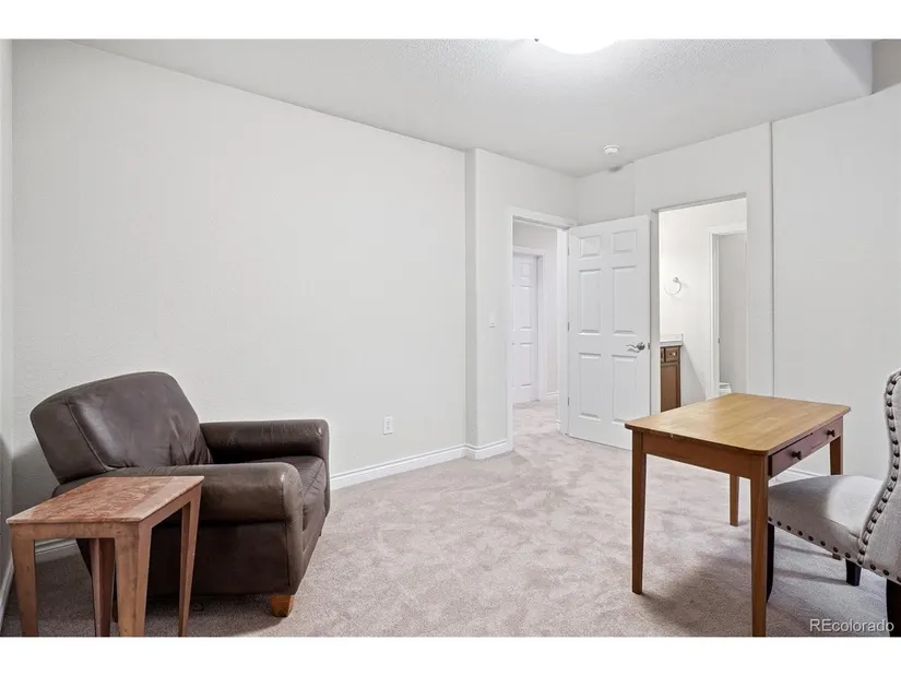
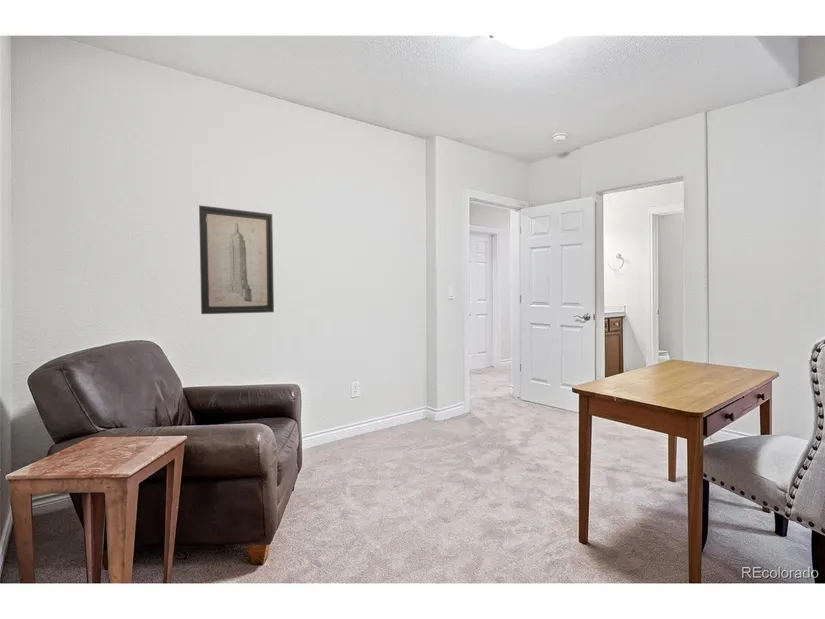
+ wall art [198,204,275,315]
